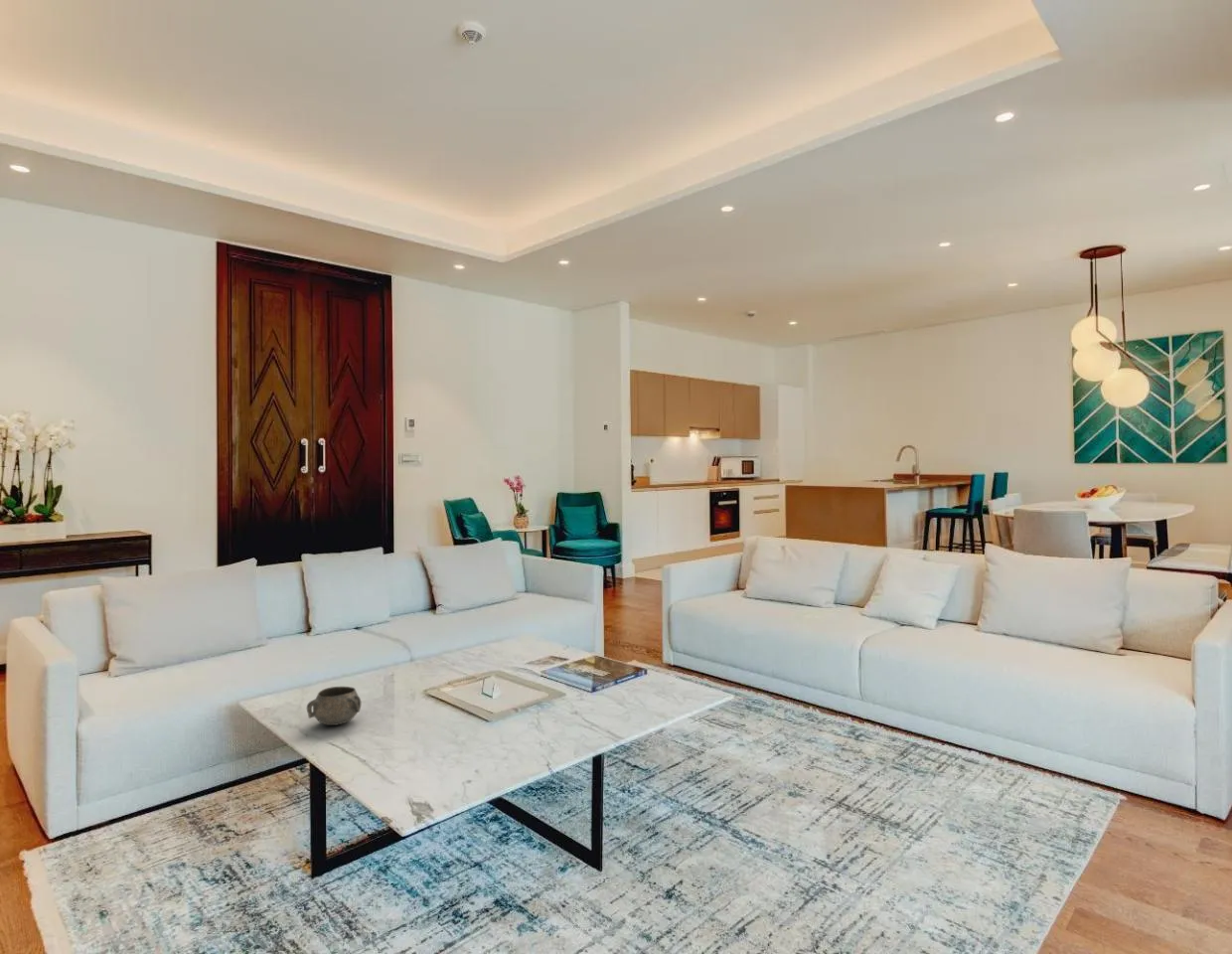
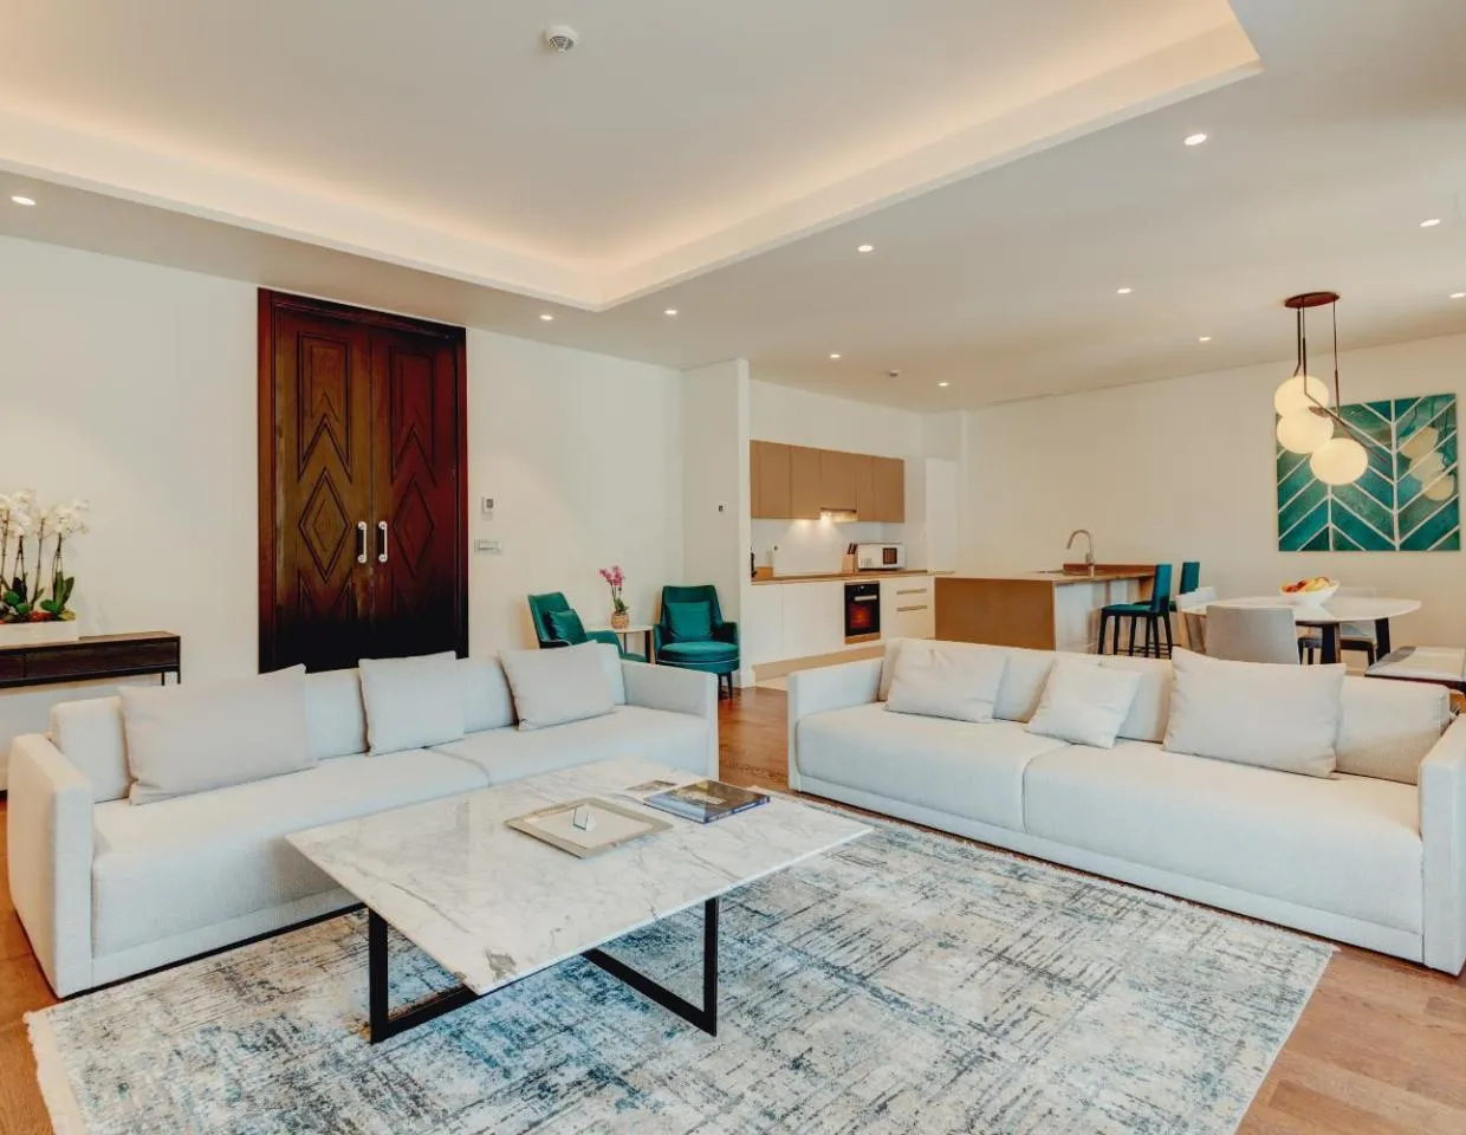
- decorative bowl [306,686,362,726]
